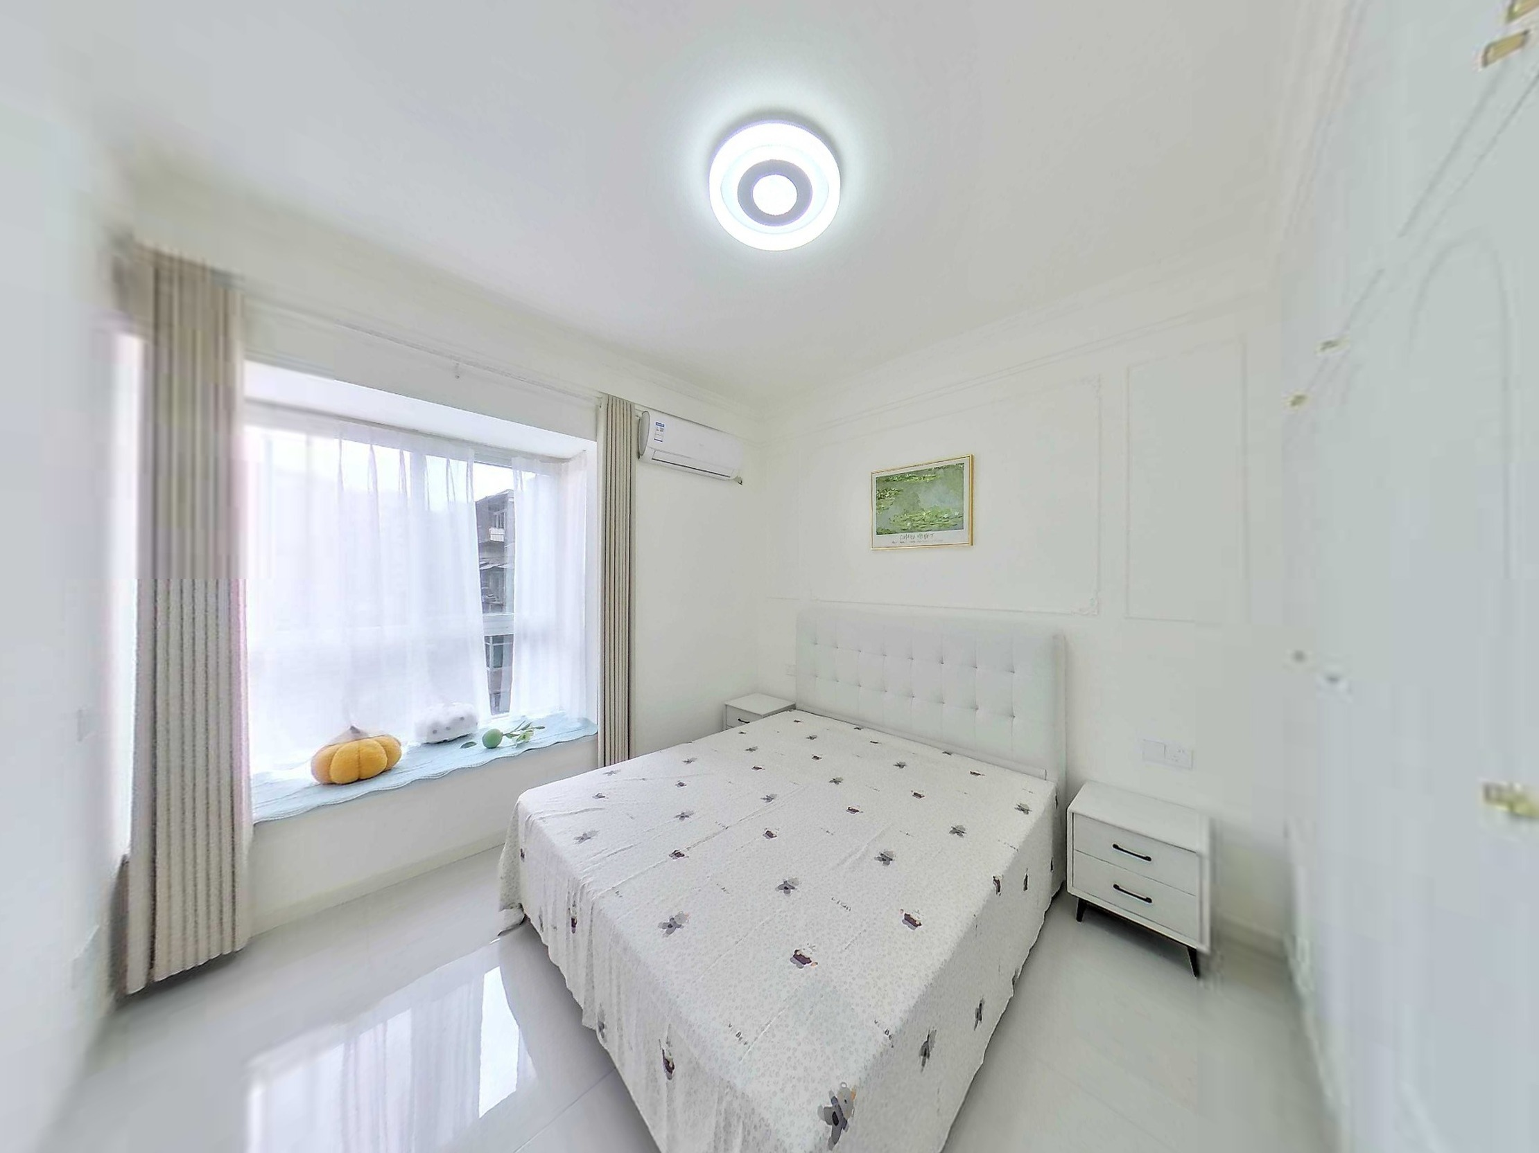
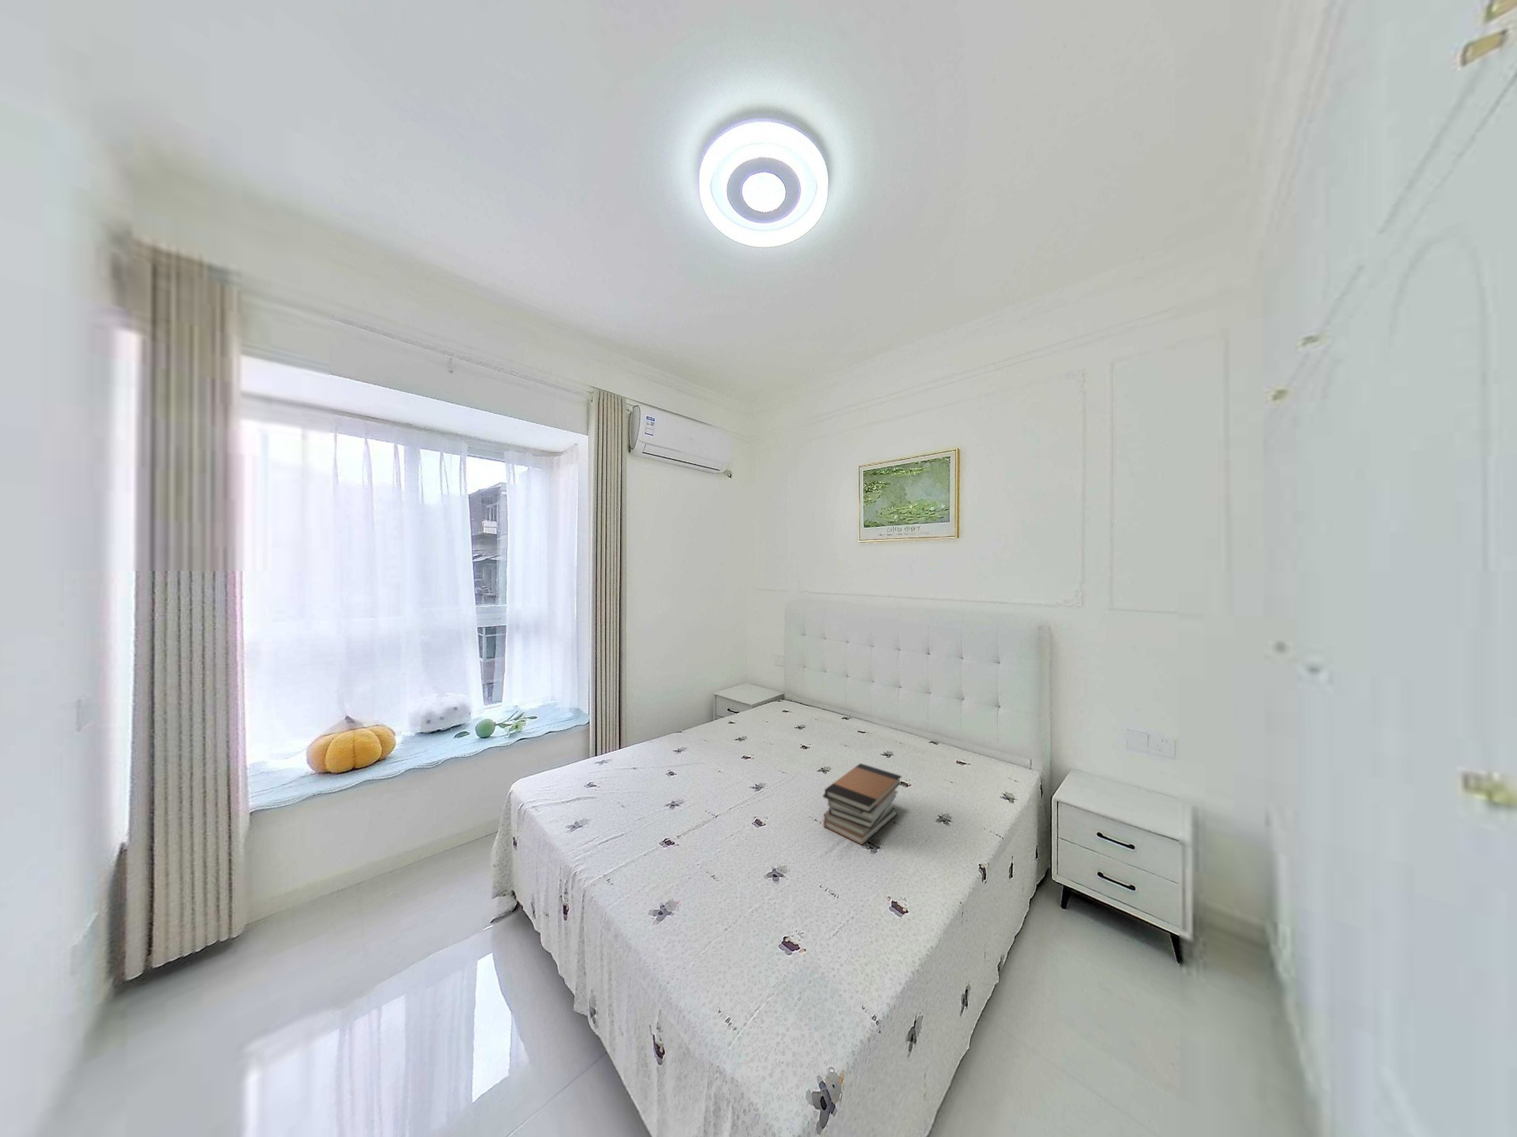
+ book stack [822,763,903,846]
